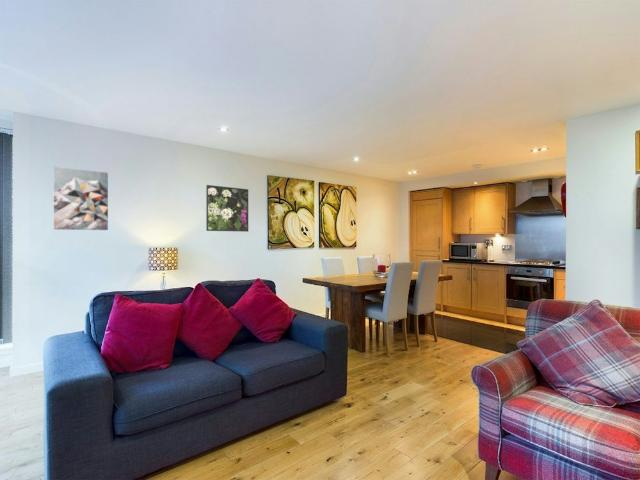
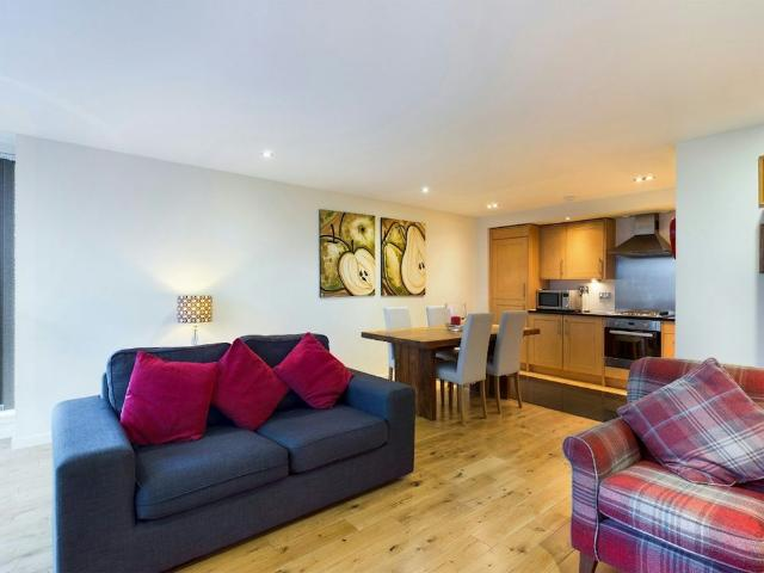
- wall art [53,166,109,231]
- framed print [205,184,249,233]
